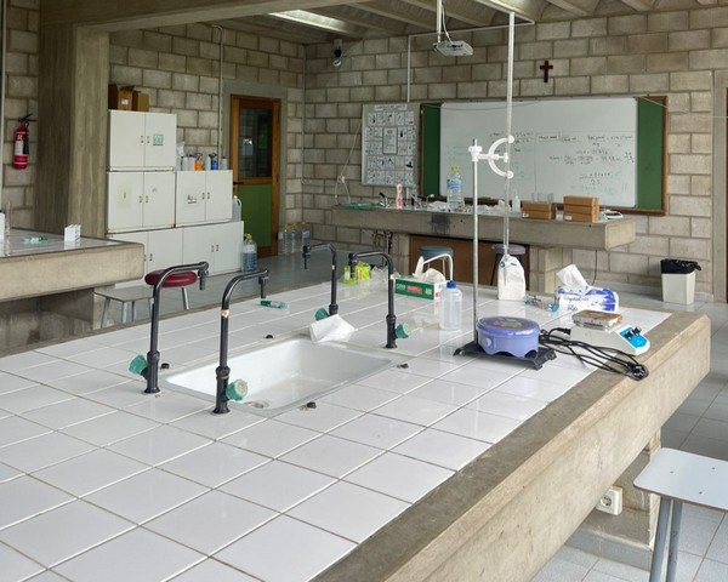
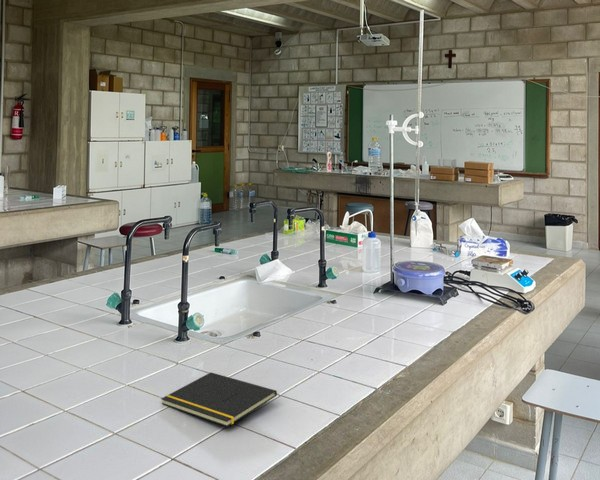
+ notepad [160,371,278,428]
